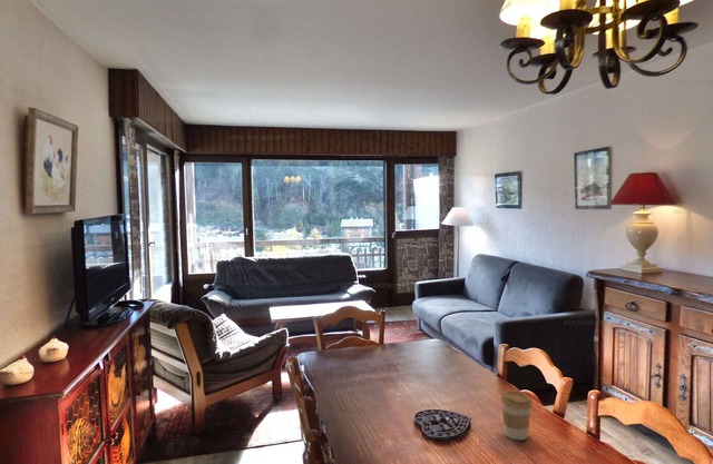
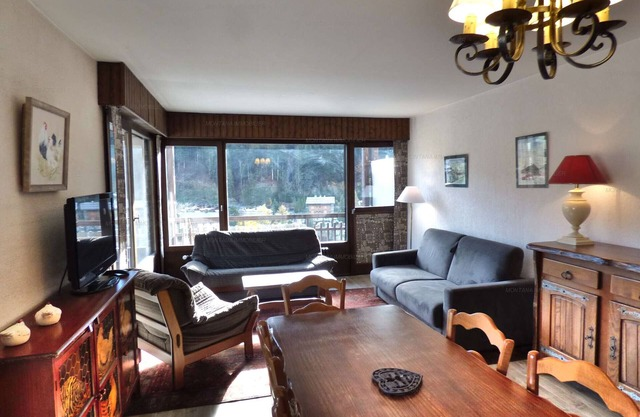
- coffee cup [500,389,534,441]
